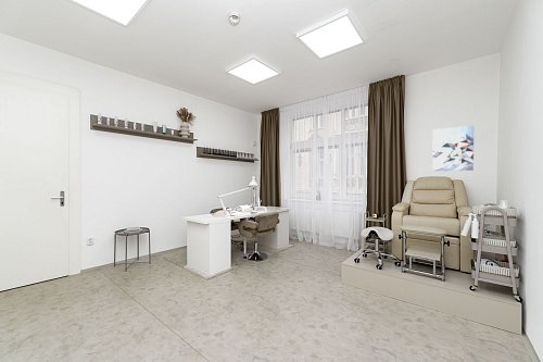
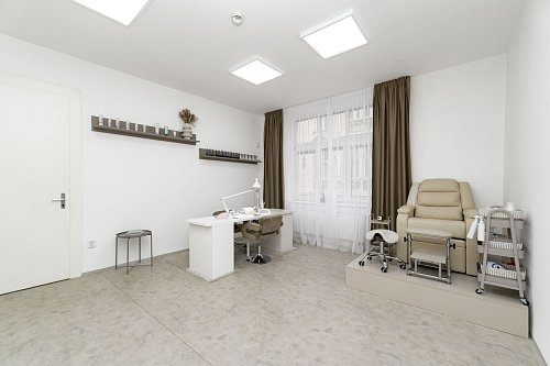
- wall art [431,124,475,172]
